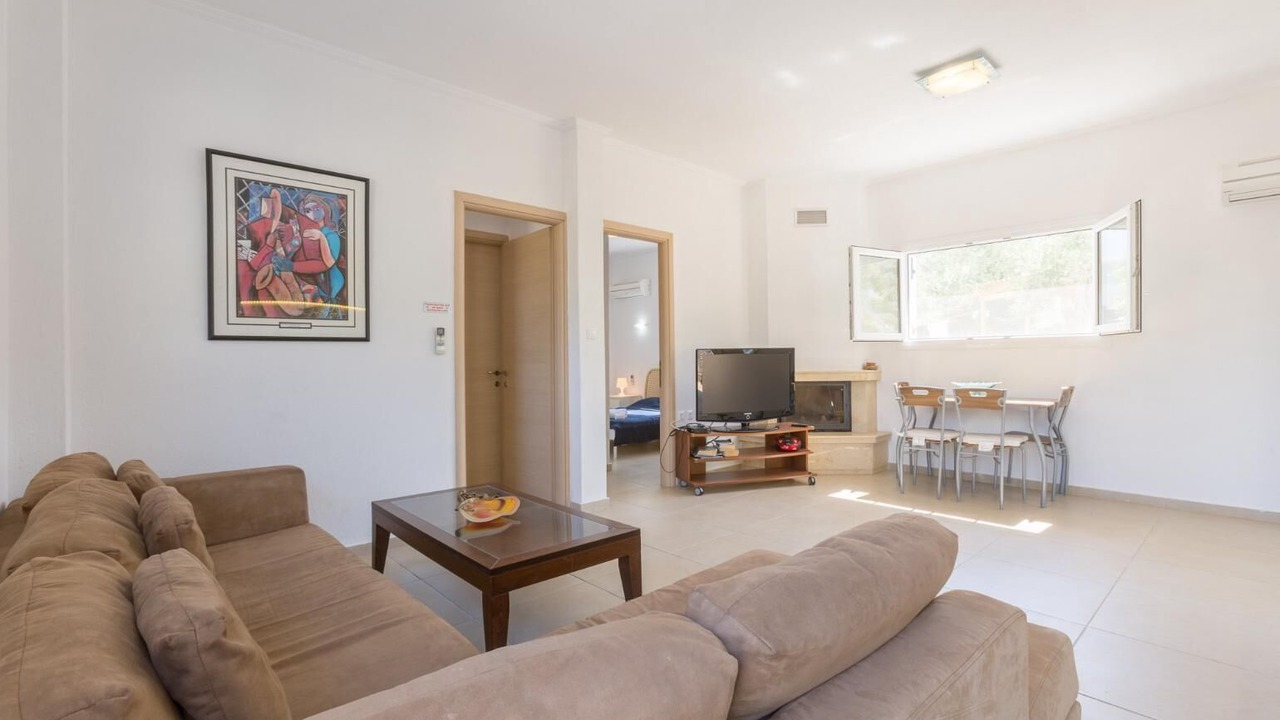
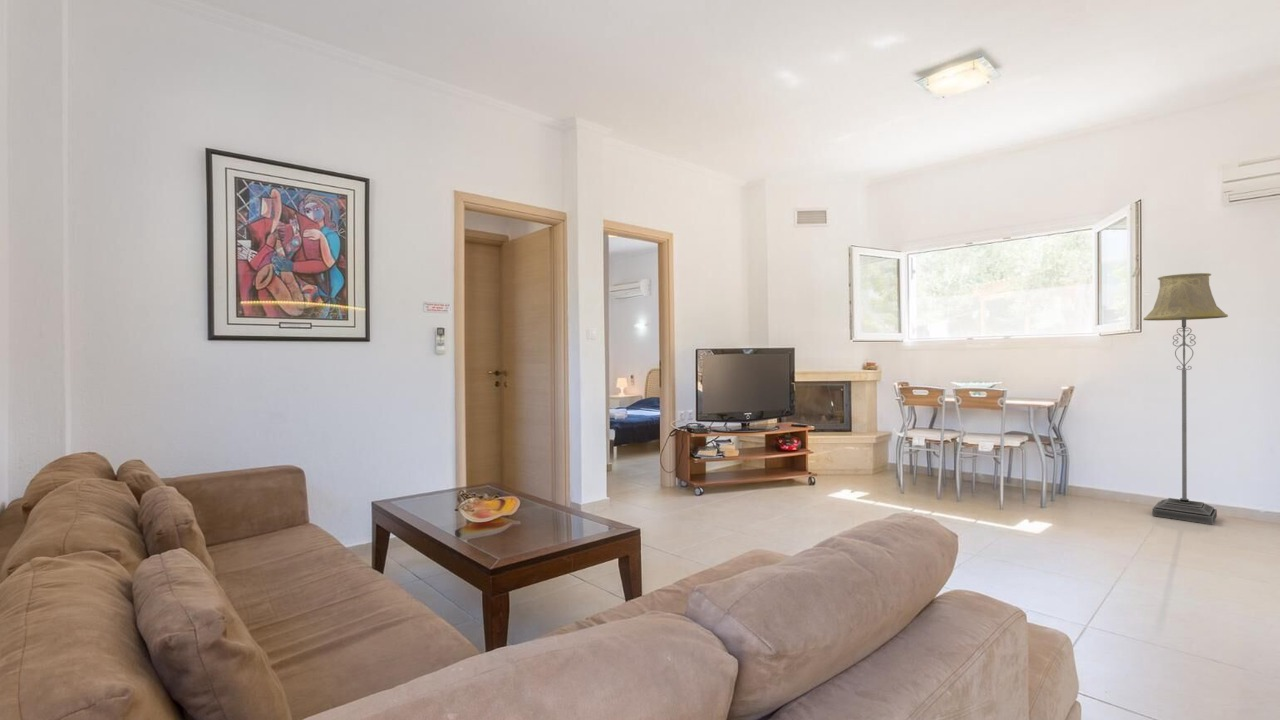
+ floor lamp [1142,272,1229,525]
